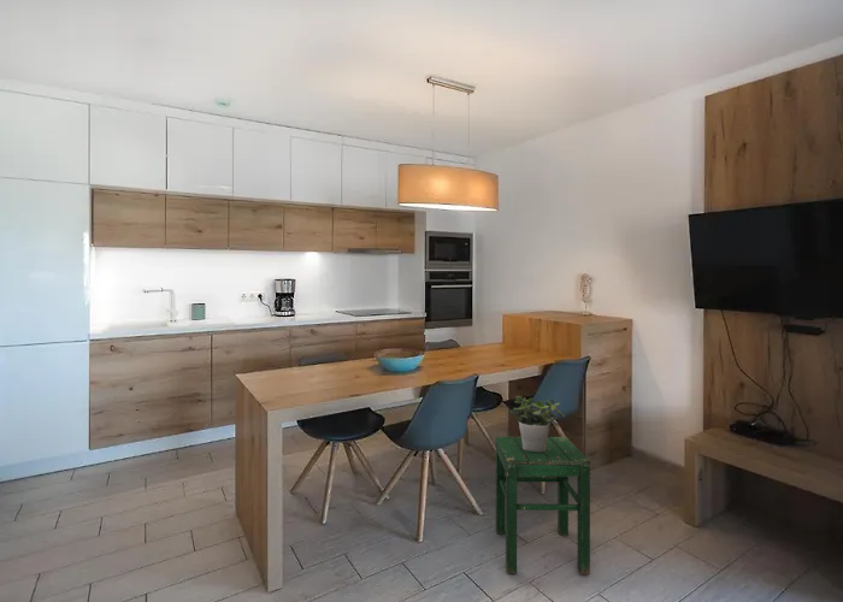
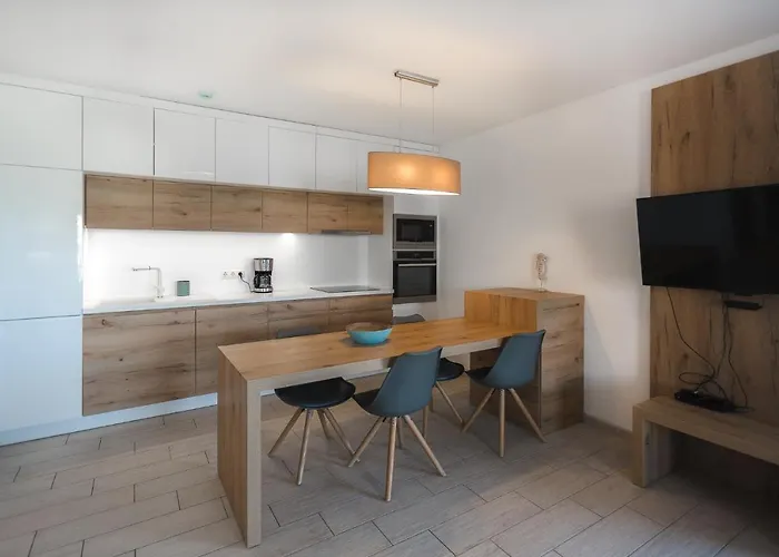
- stool [495,436,591,576]
- potted plant [509,395,566,453]
